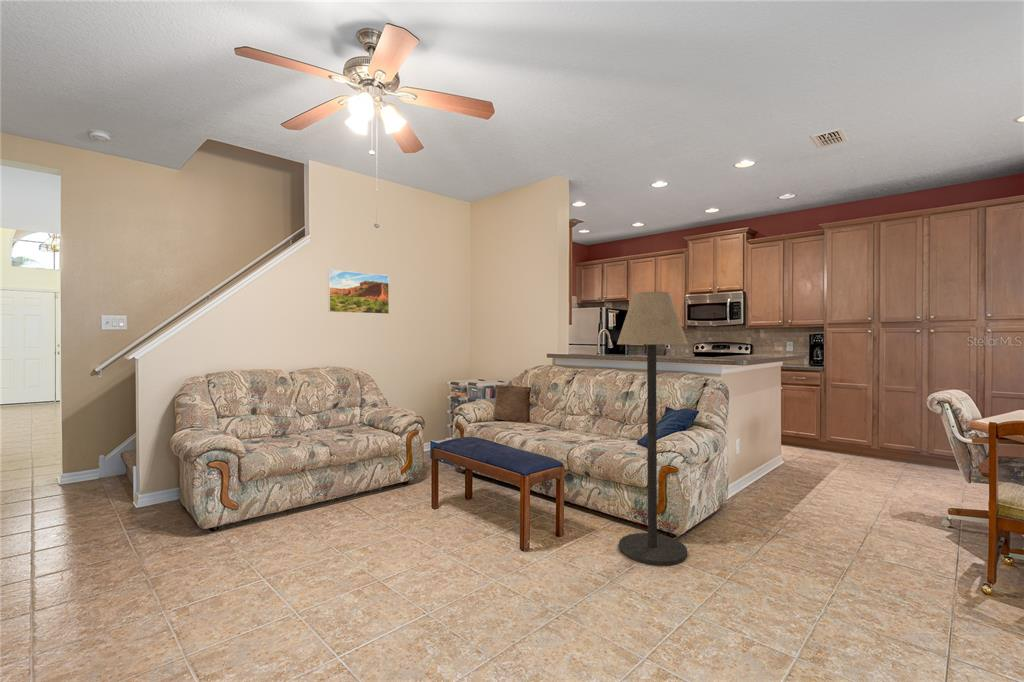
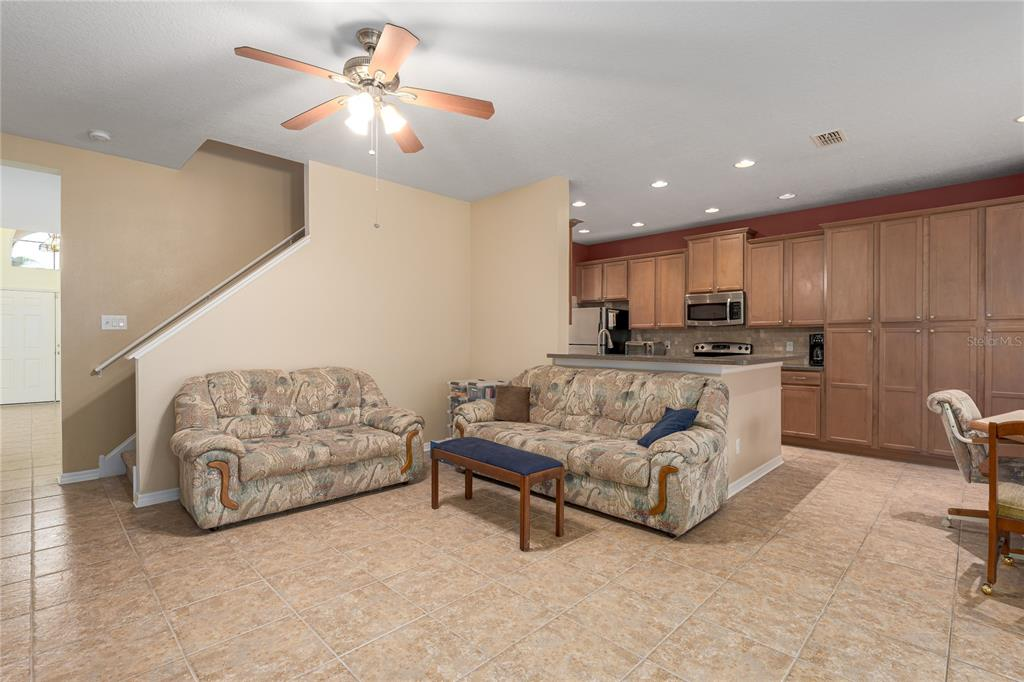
- floor lamp [616,291,689,566]
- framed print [327,269,390,315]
